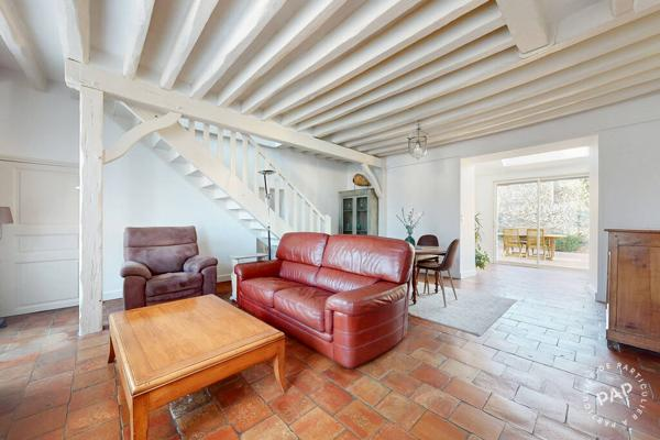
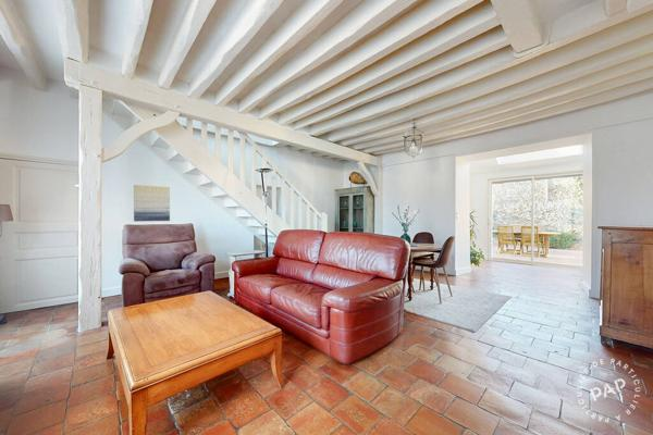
+ wall art [133,184,171,222]
